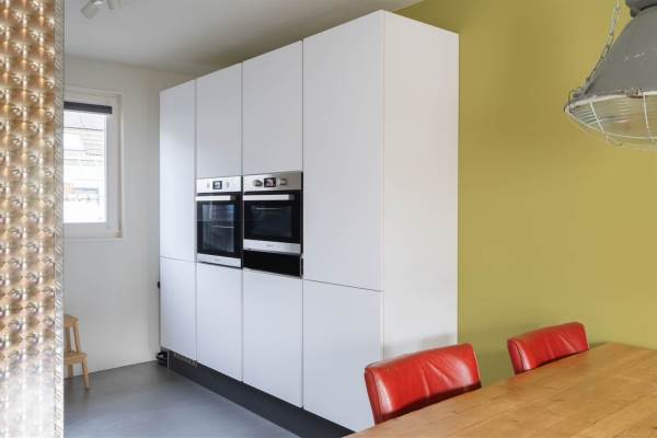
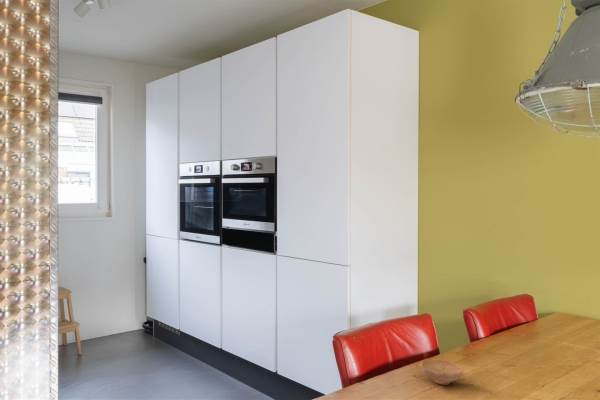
+ bowl [419,359,464,386]
